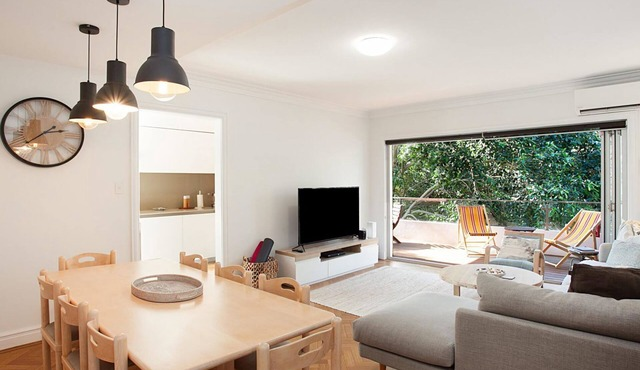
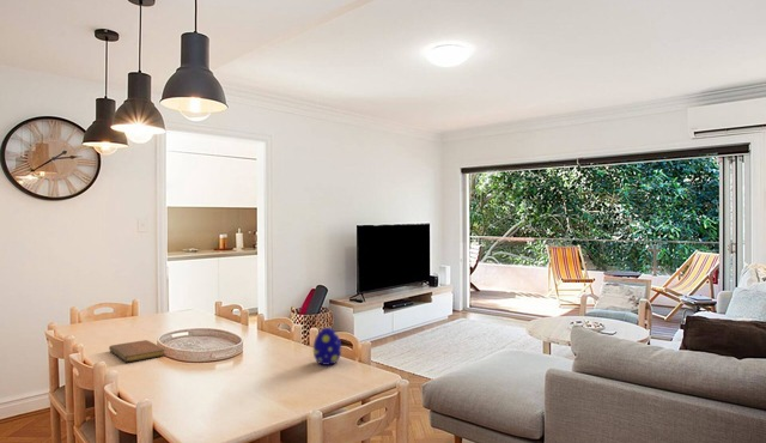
+ decorative egg [312,327,342,366]
+ notebook [108,339,166,363]
